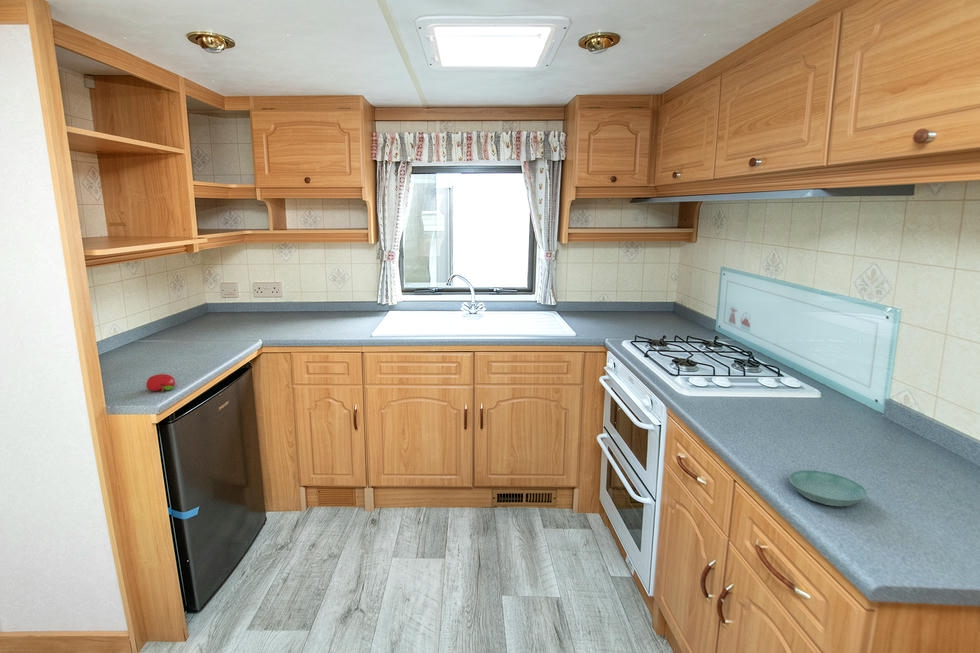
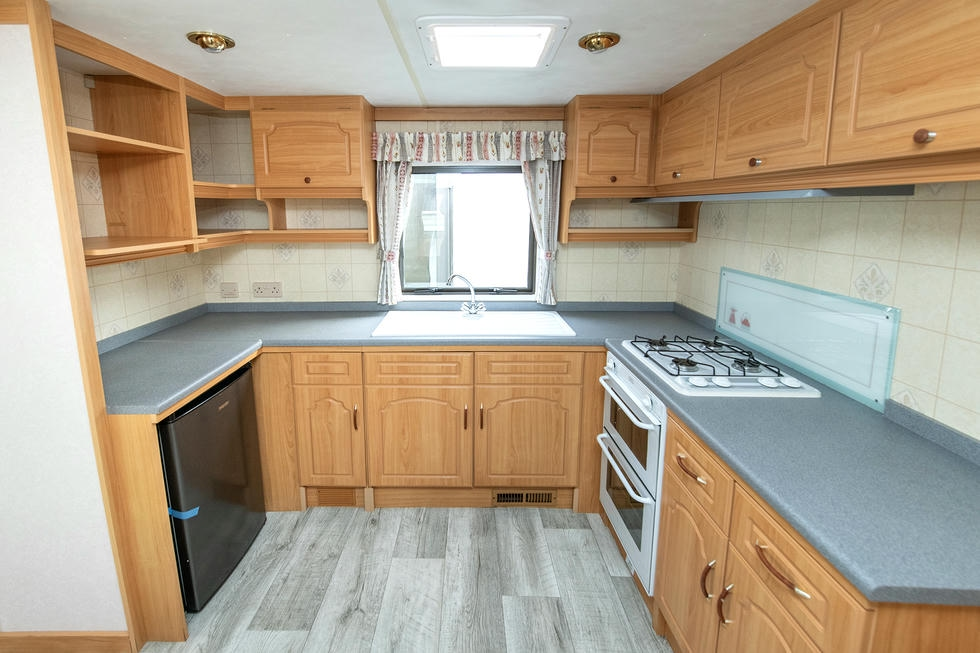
- fruit [145,373,176,393]
- saucer [788,469,868,507]
